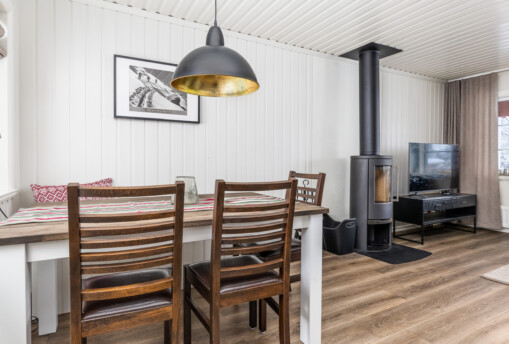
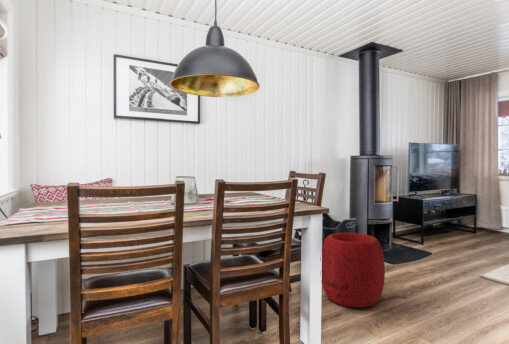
+ pouf [321,232,386,309]
